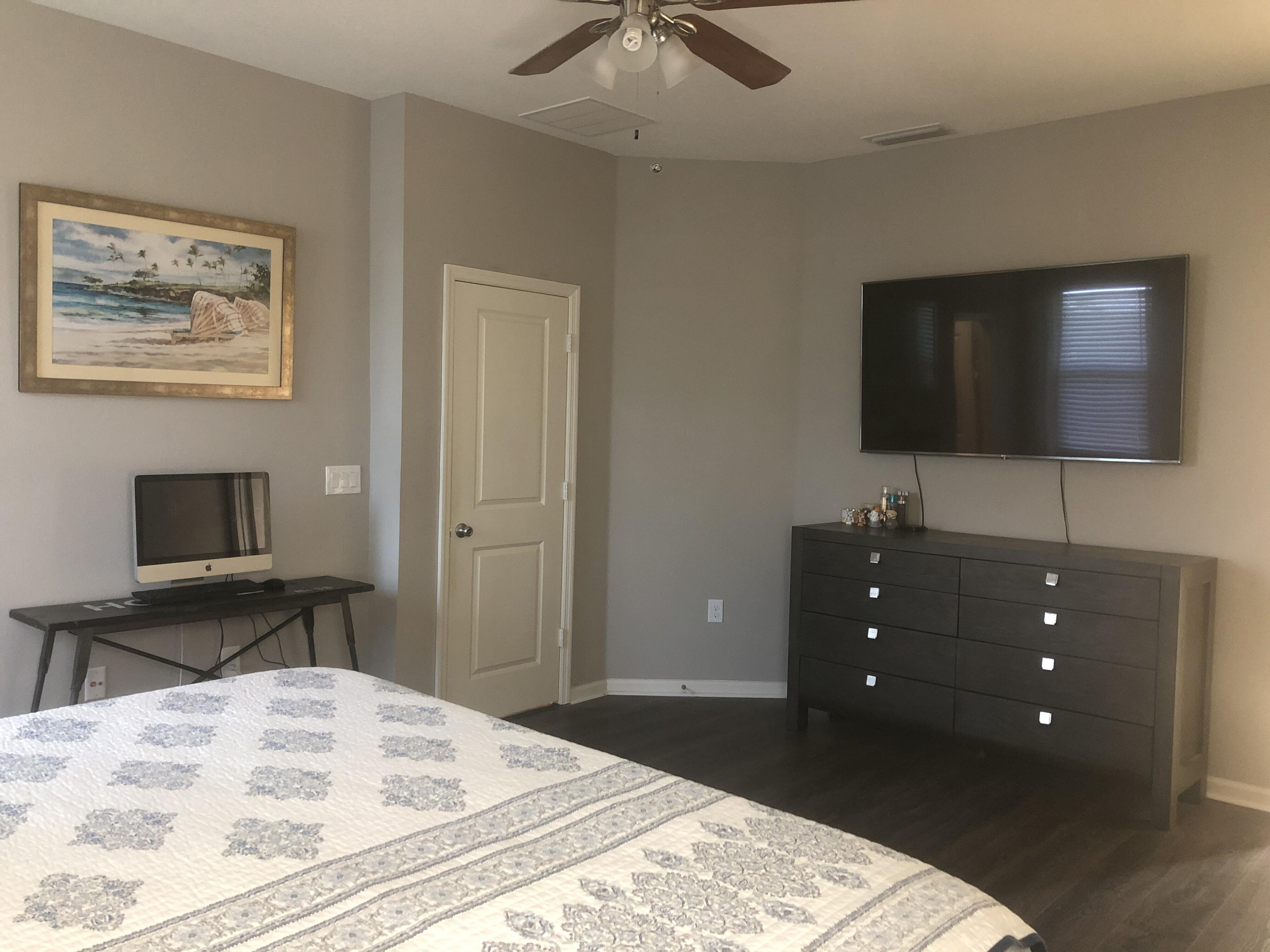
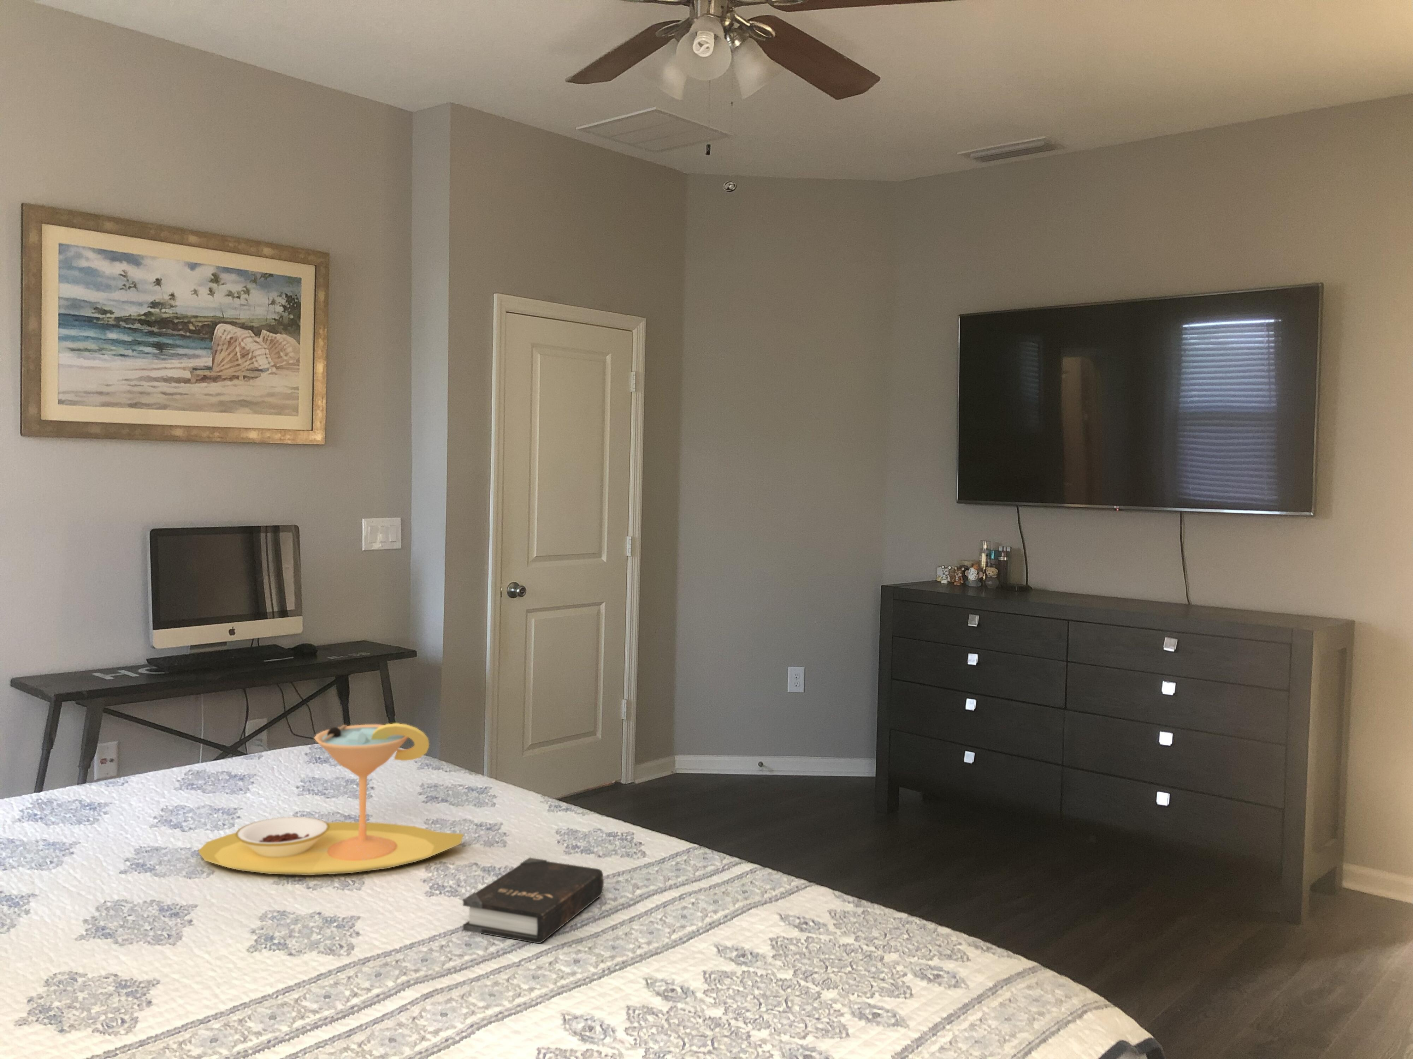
+ hardback book [462,857,604,944]
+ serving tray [198,723,464,875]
